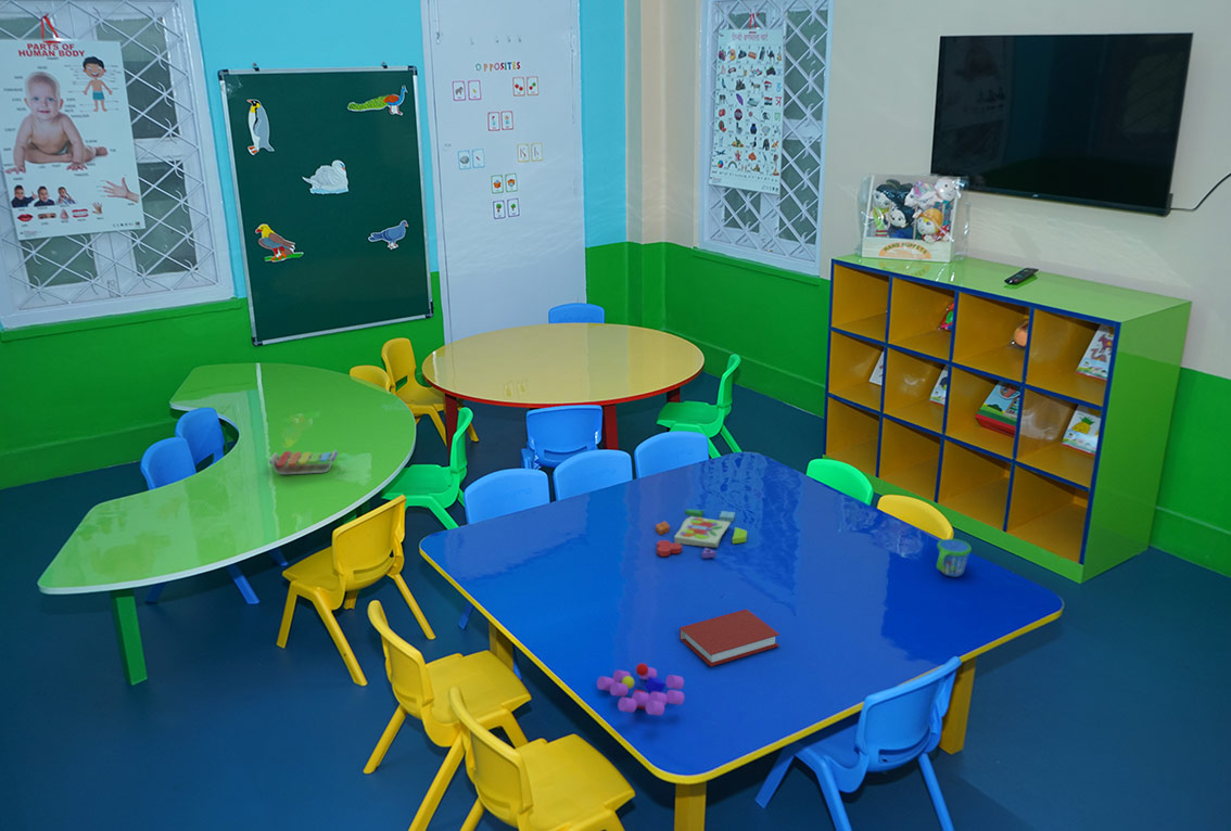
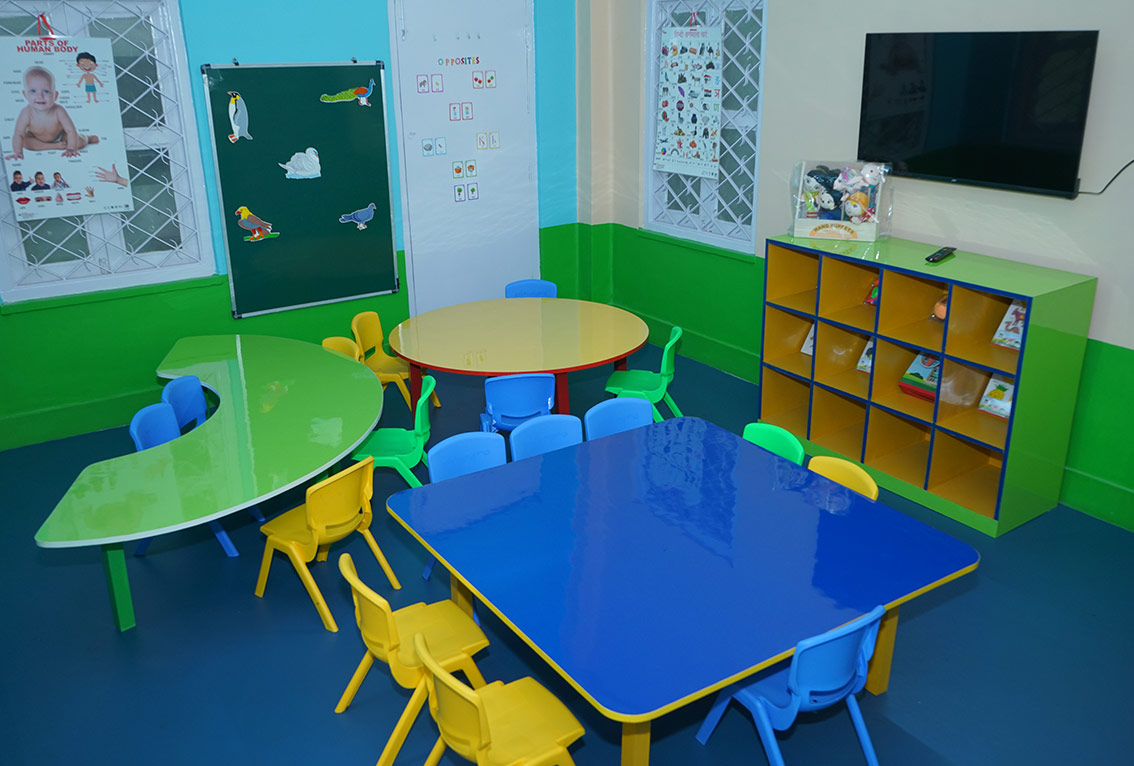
- book [678,609,781,667]
- toy blocks [596,662,685,717]
- pattern blocks set [655,508,748,559]
- toy xylophone [268,449,339,475]
- snack cup [936,538,973,578]
